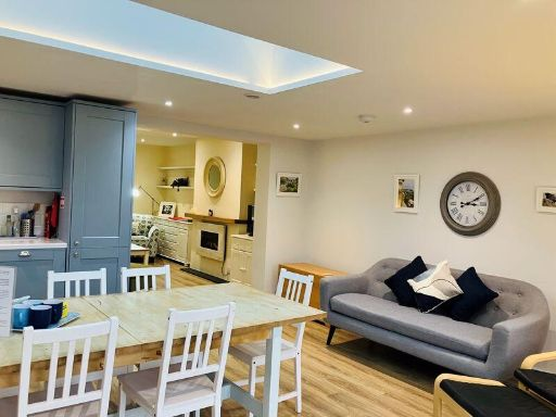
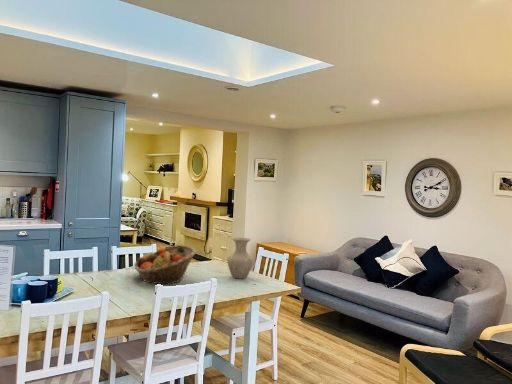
+ fruit basket [133,244,197,285]
+ vase [226,237,254,279]
